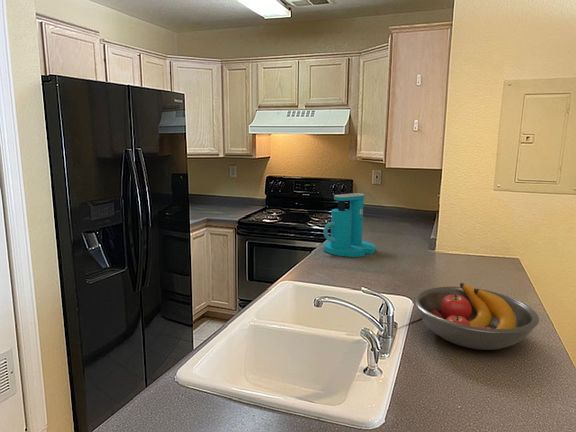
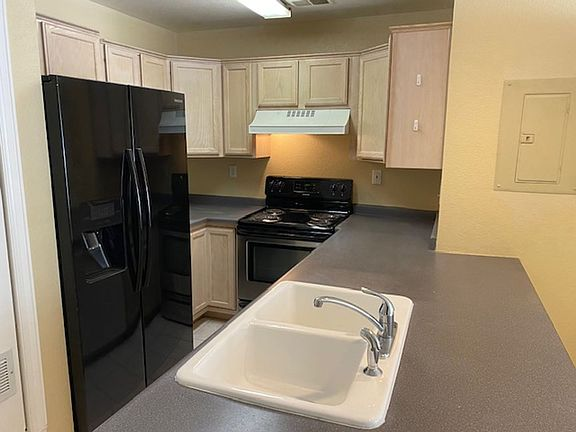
- fruit bowl [413,282,540,351]
- coffee maker [322,192,376,258]
